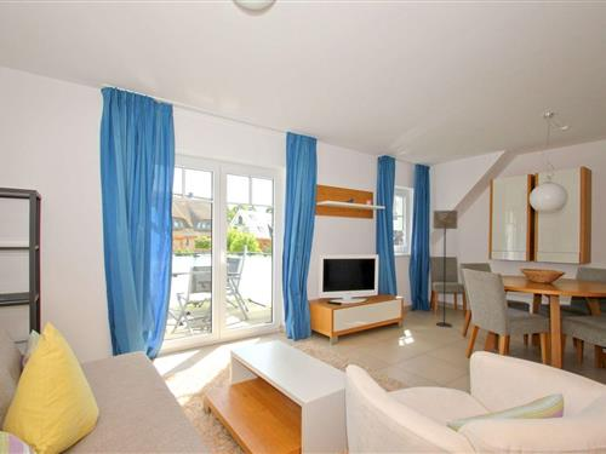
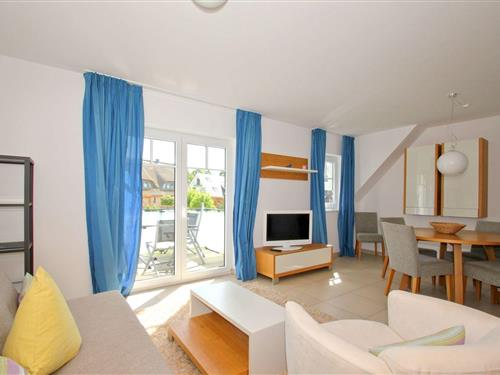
- floor lamp [431,209,458,328]
